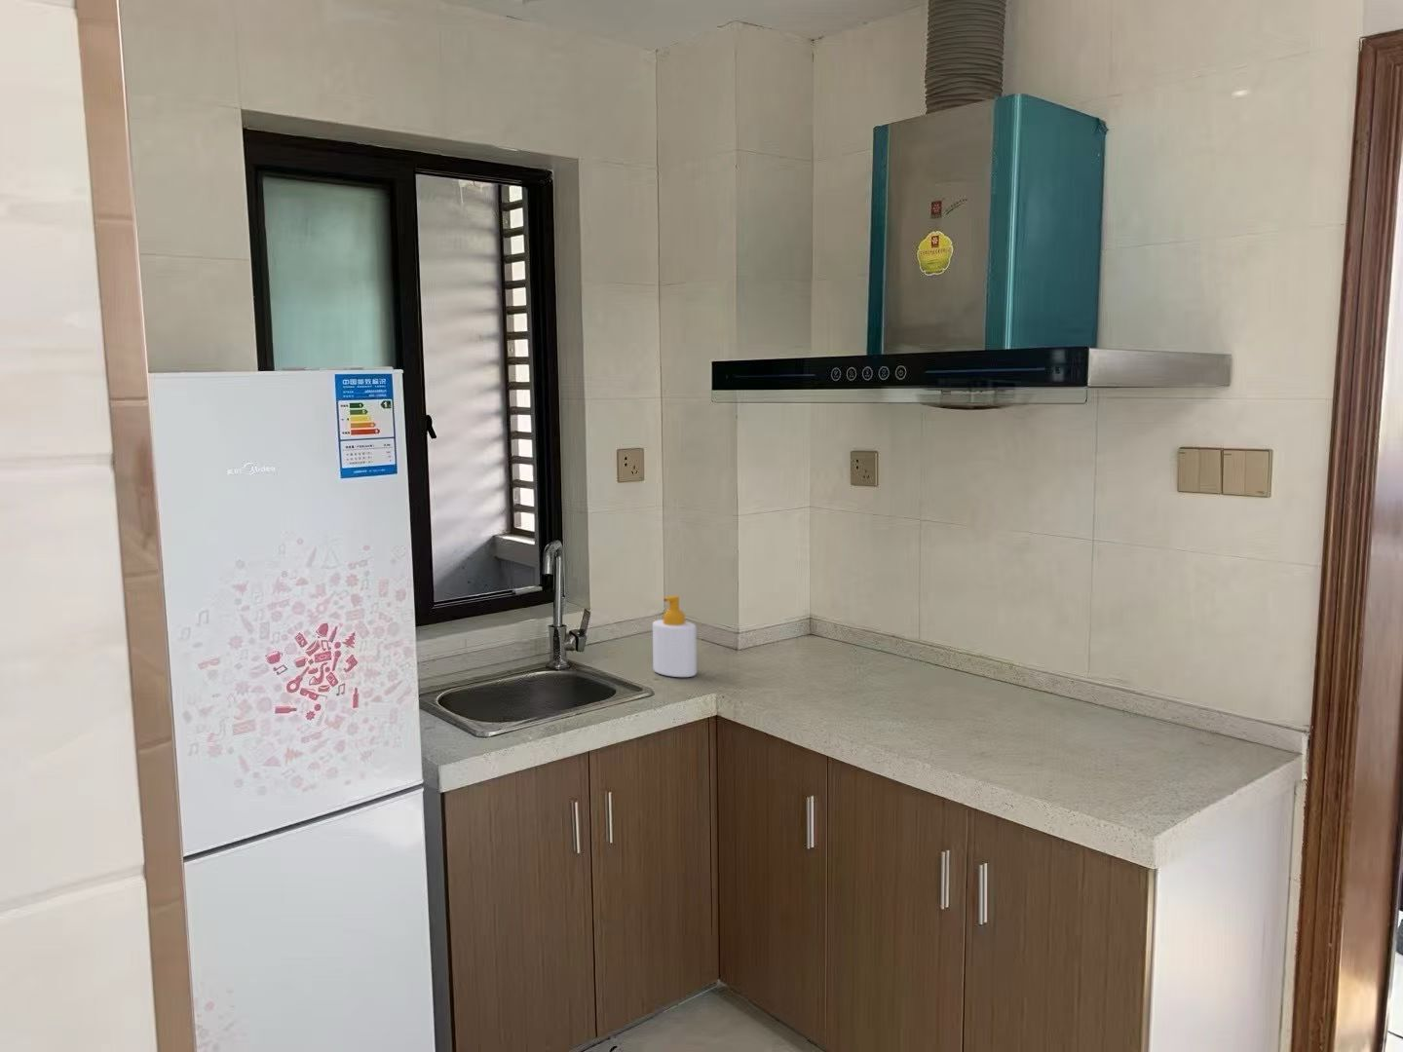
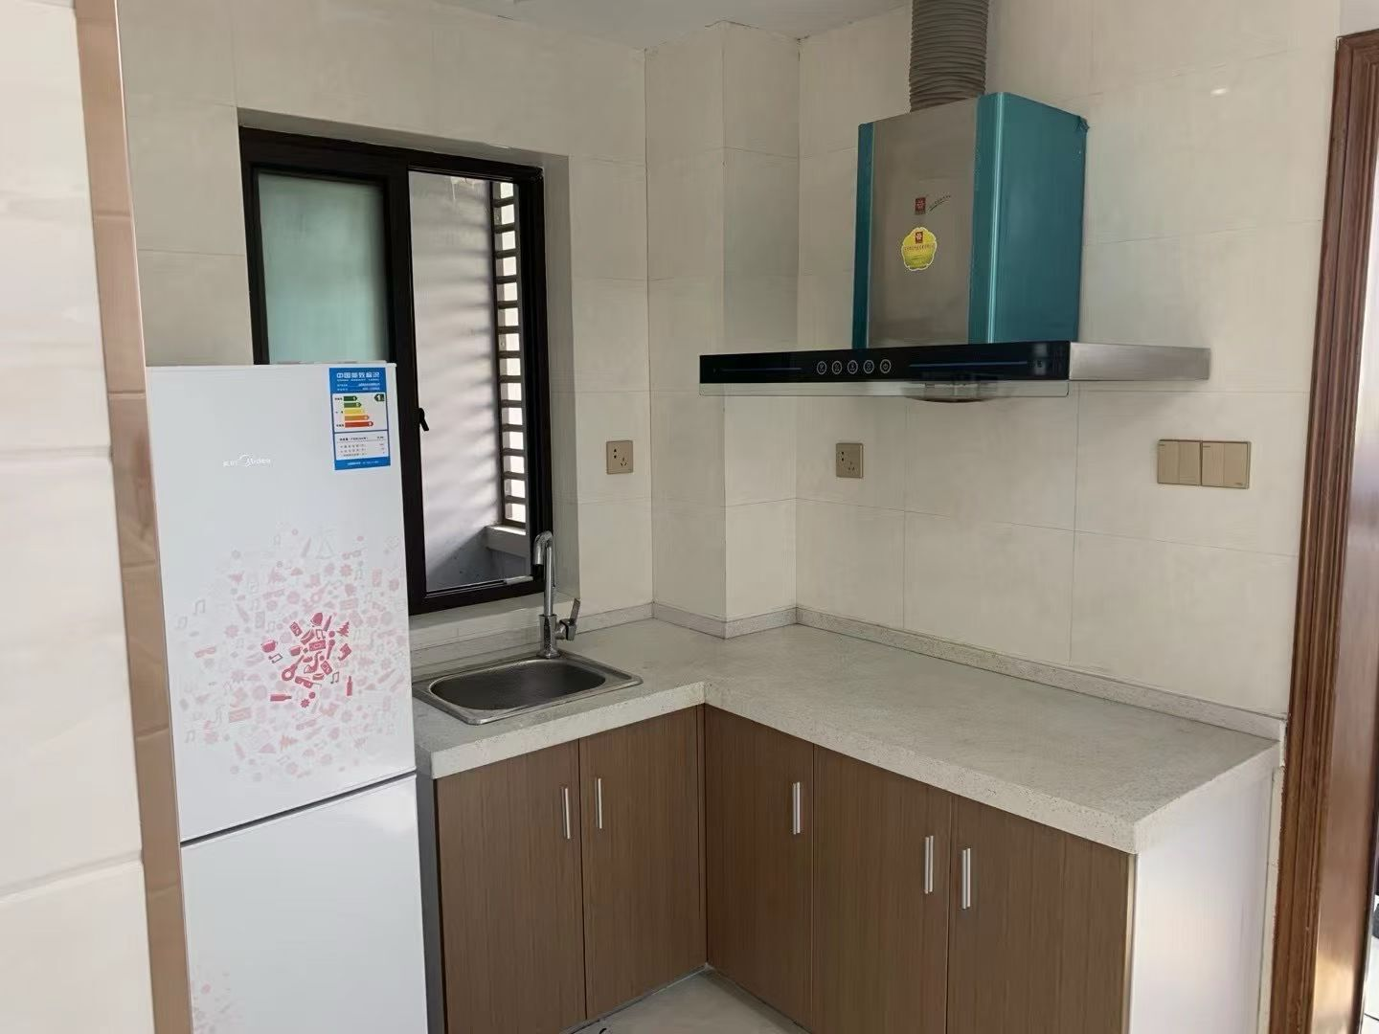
- soap bottle [652,595,697,678]
